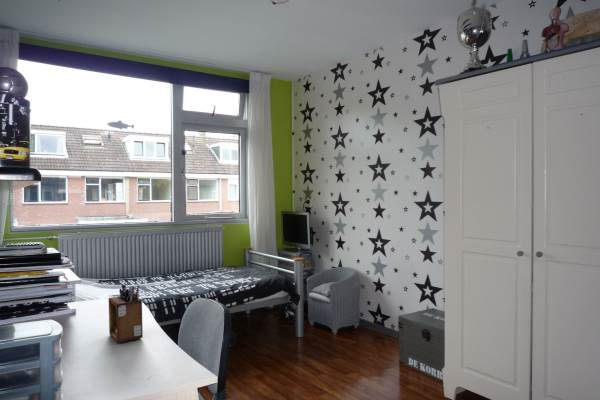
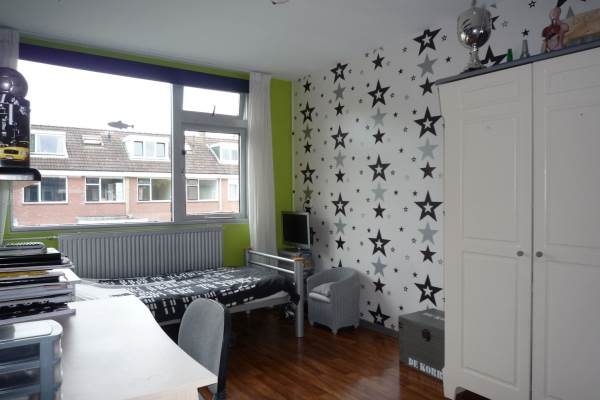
- desk organizer [108,283,144,344]
